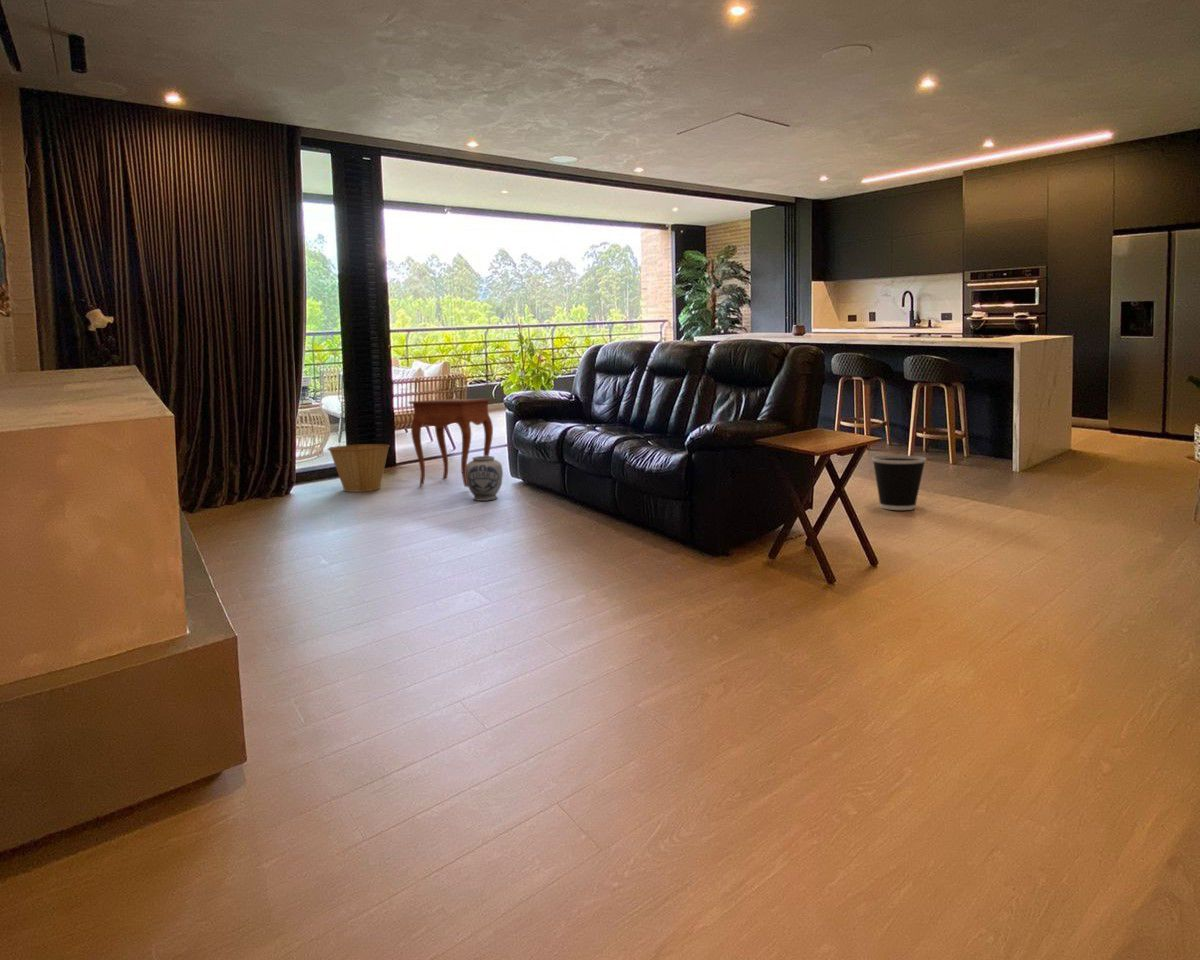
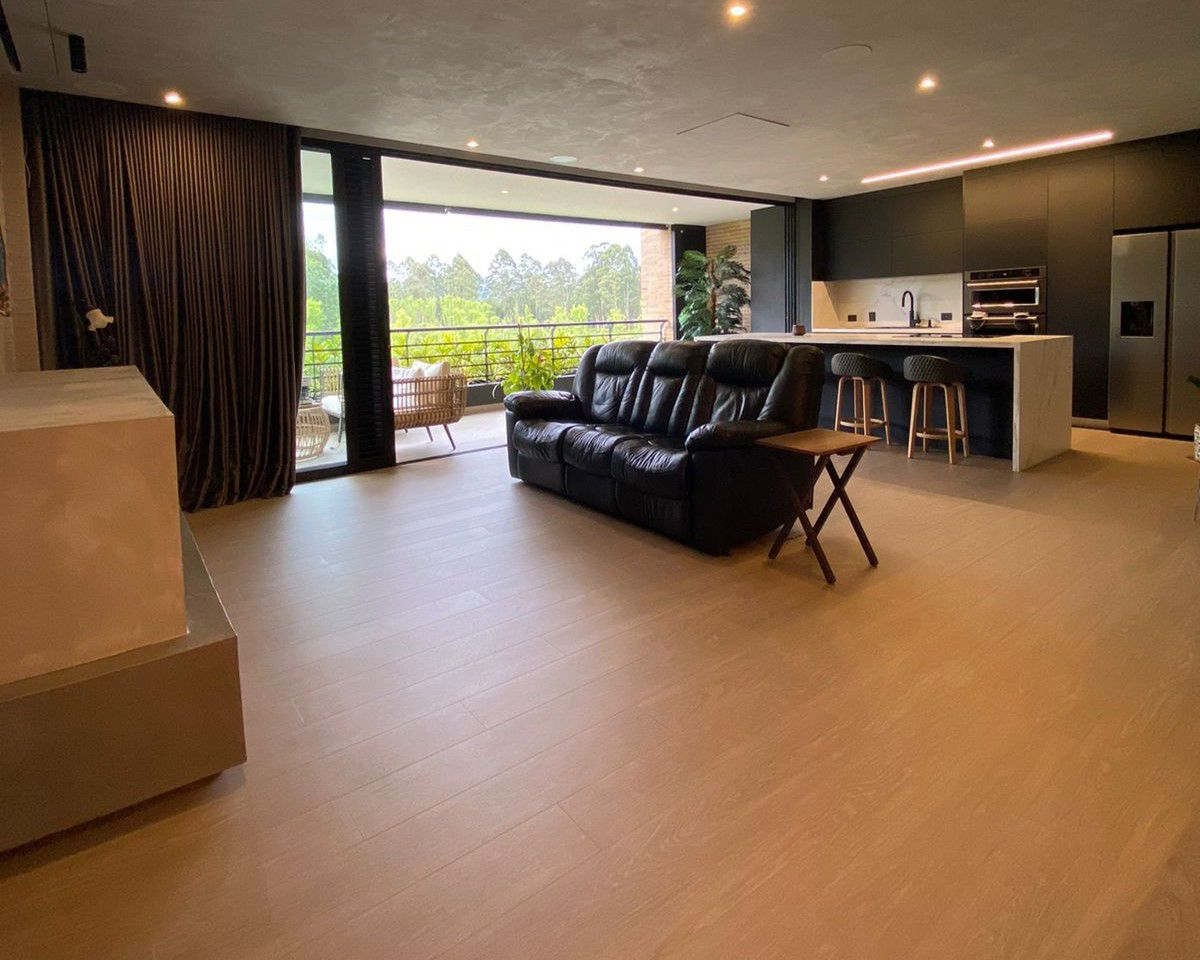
- wastebasket [871,454,927,511]
- vase [466,455,504,502]
- basket [327,443,391,493]
- side table [408,398,494,488]
